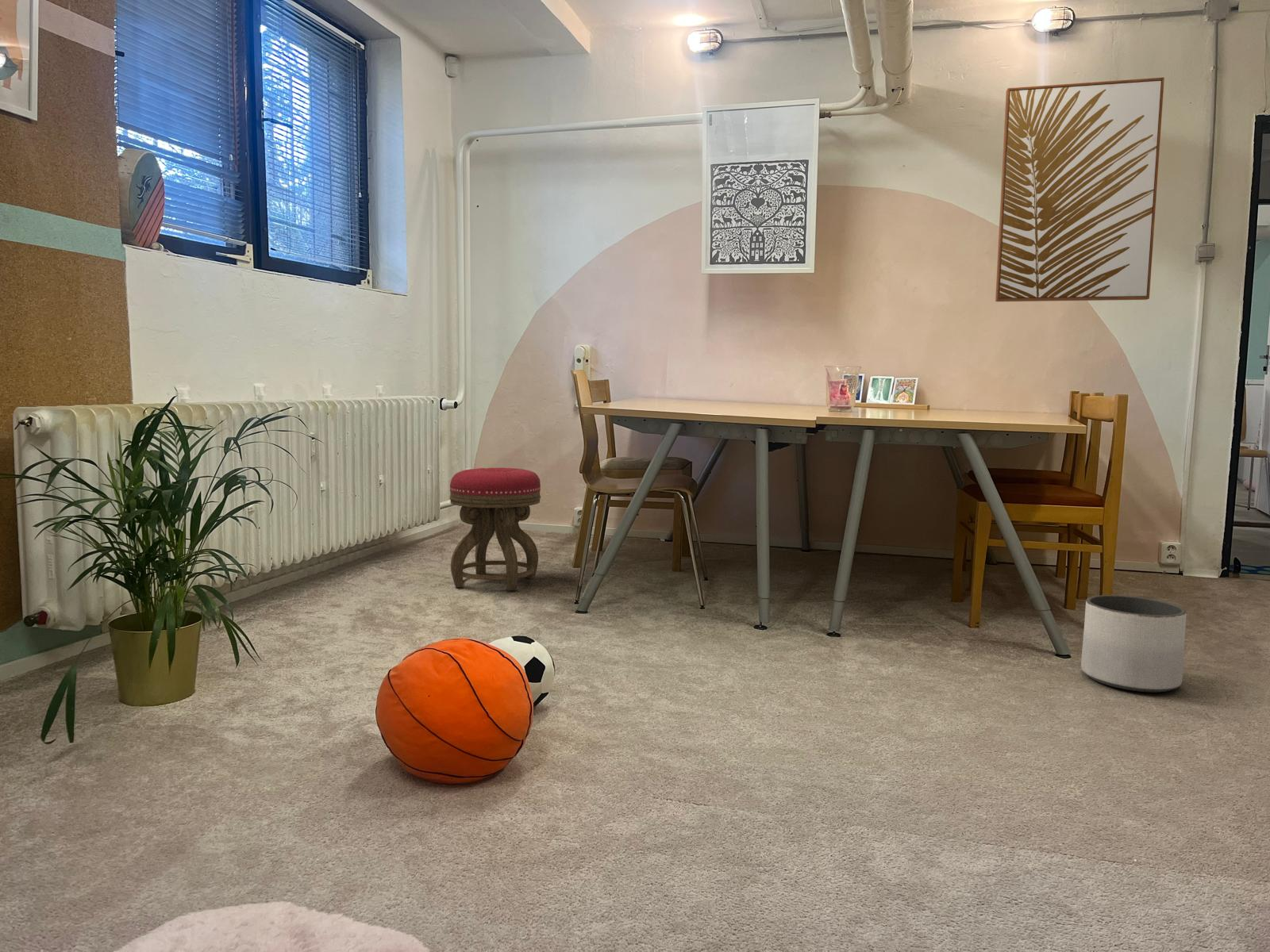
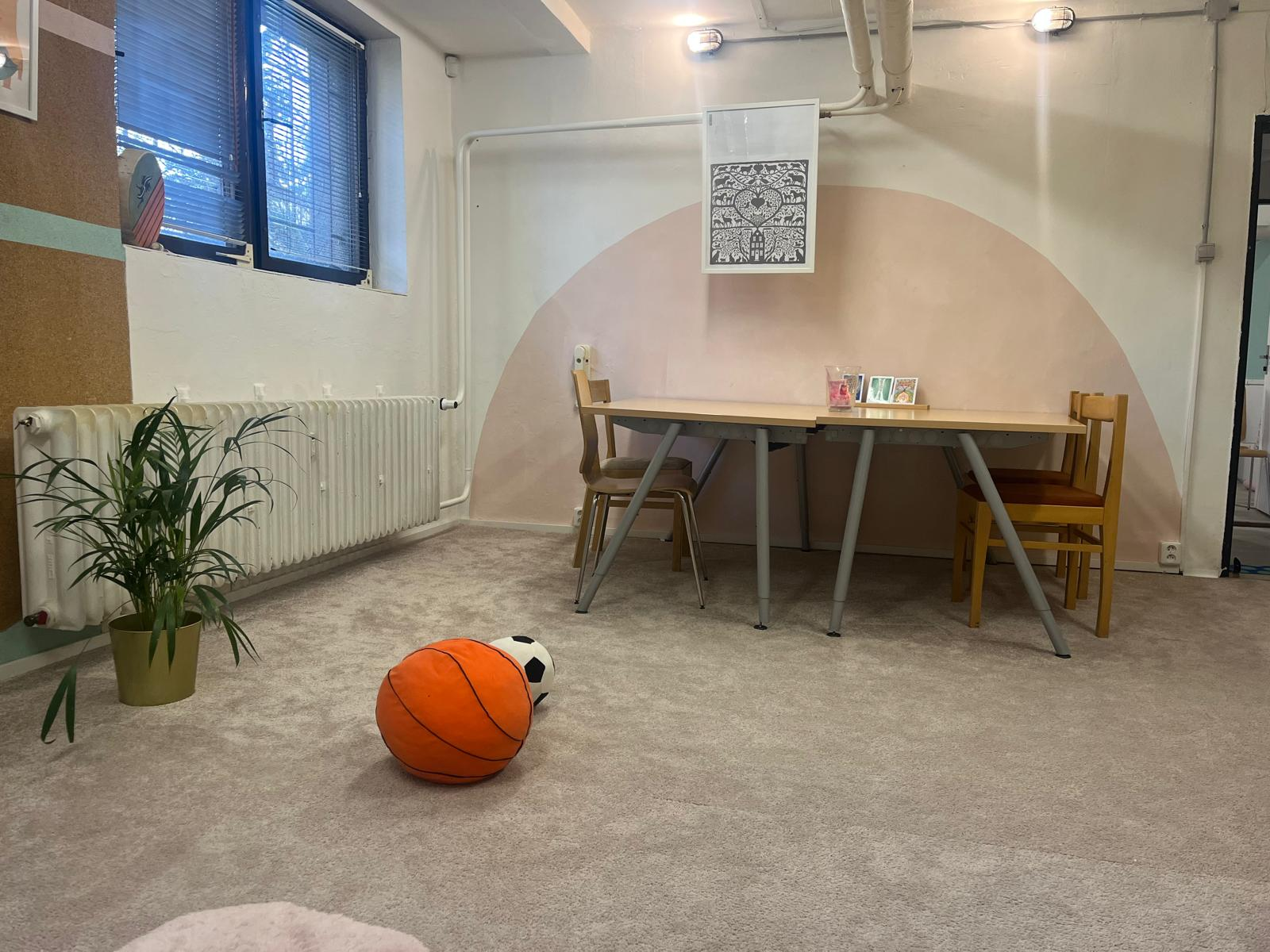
- planter [1080,594,1187,693]
- stool [448,467,541,591]
- wall art [995,77,1165,302]
